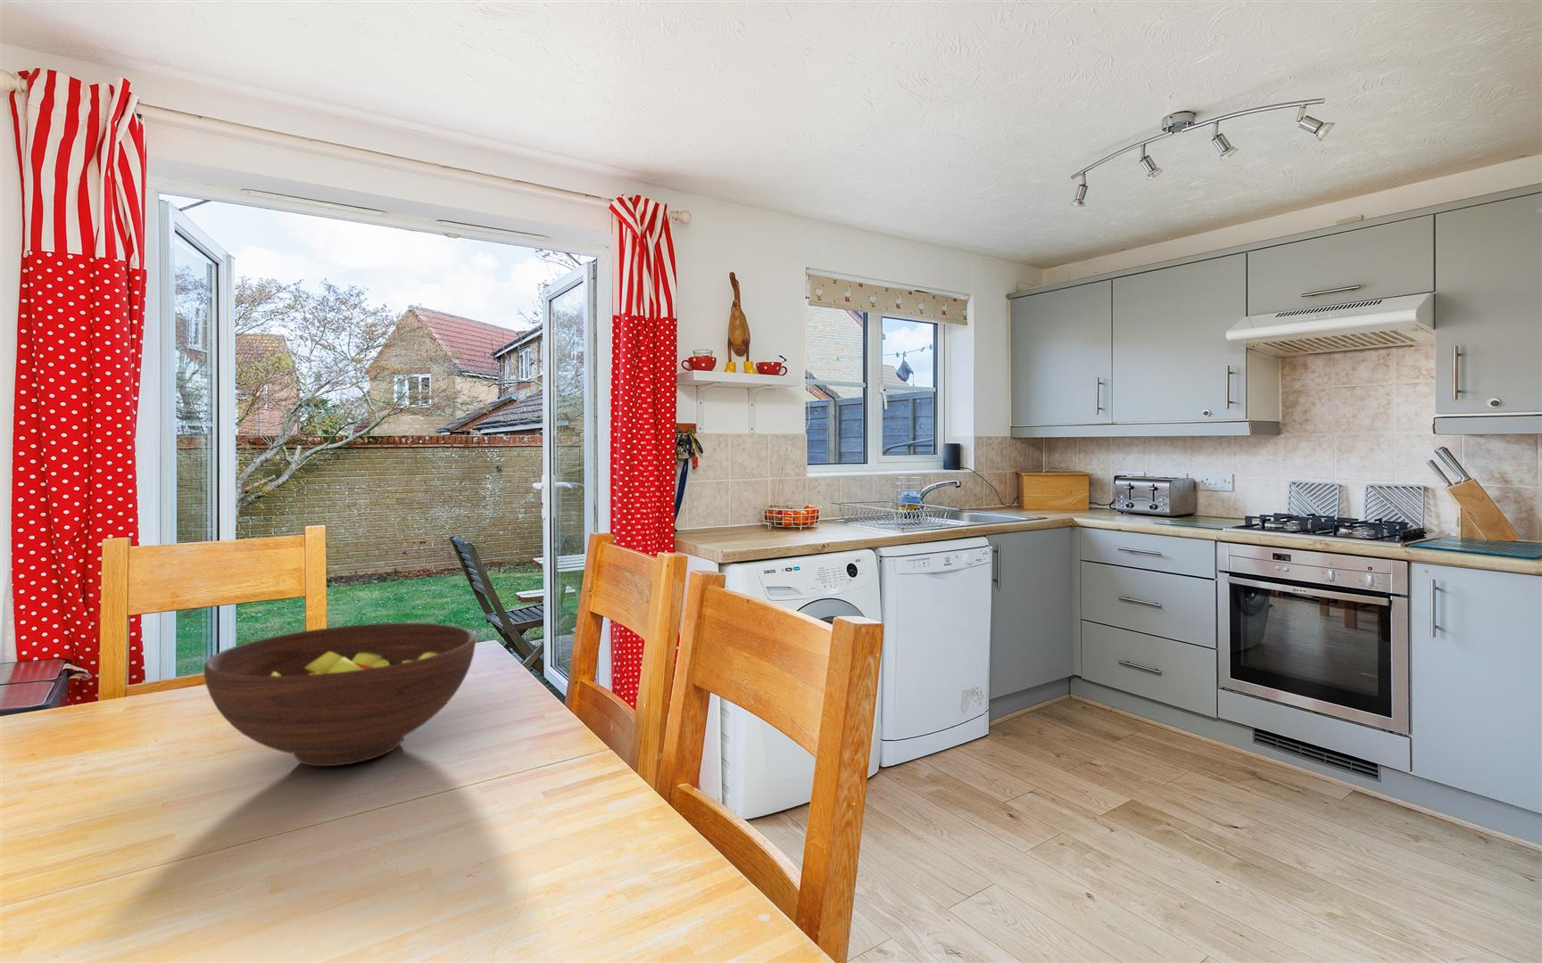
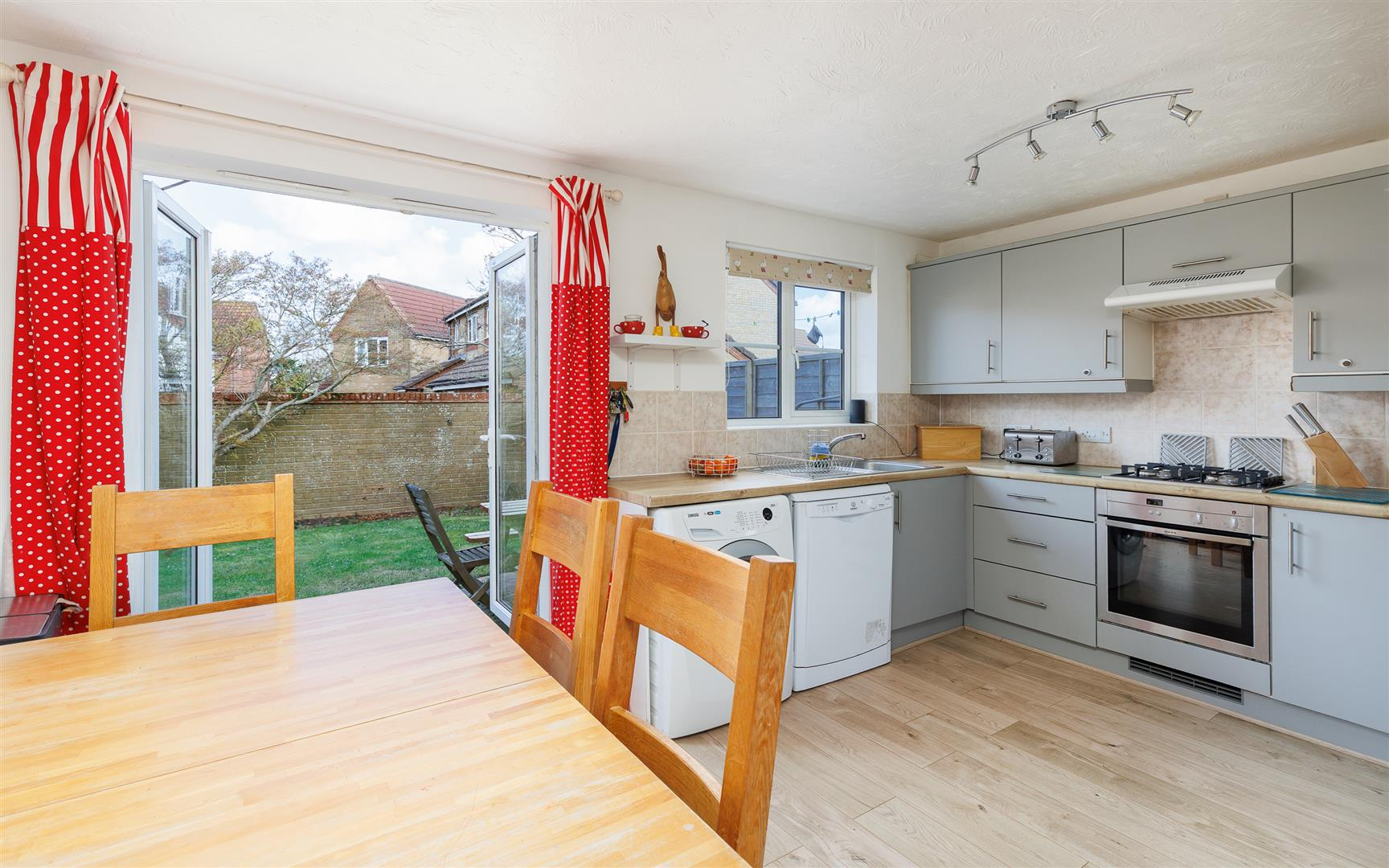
- fruit bowl [203,621,476,767]
